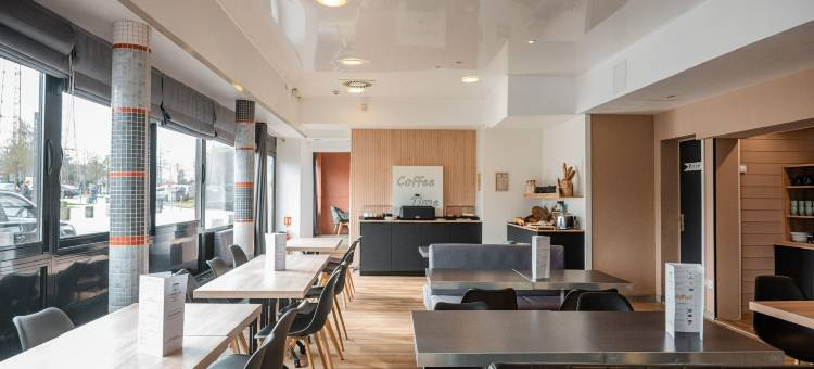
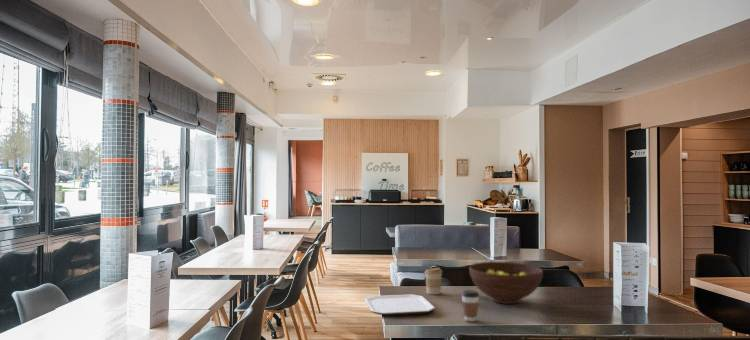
+ fruit bowl [468,261,544,305]
+ coffee cup [461,289,480,322]
+ plate [363,293,436,317]
+ coffee cup [424,267,443,296]
